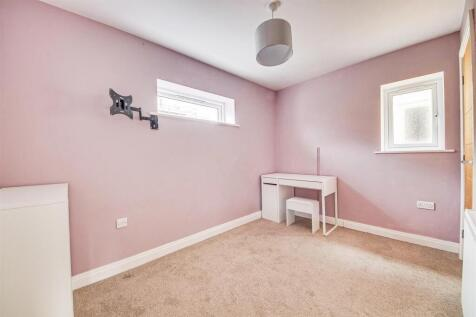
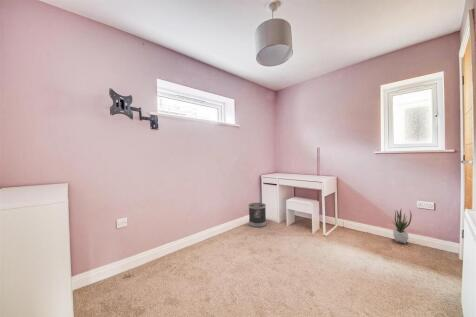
+ wastebasket [248,202,267,228]
+ potted plant [392,207,413,244]
